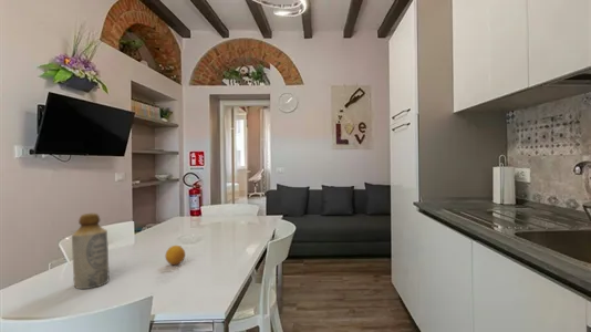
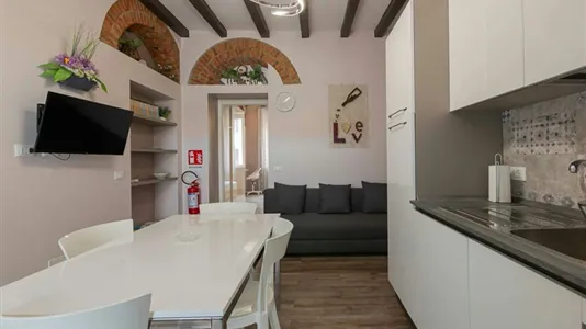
- fruit [165,245,186,266]
- bottle [71,212,111,290]
